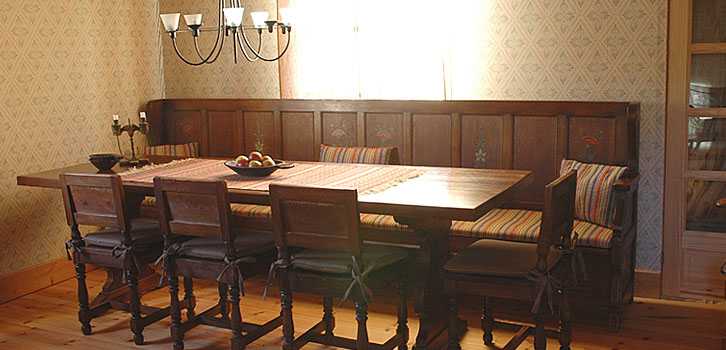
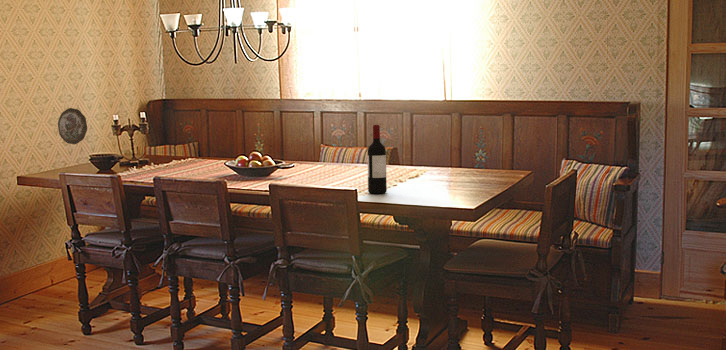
+ wine bottle [367,124,388,195]
+ decorative plate [57,107,88,145]
